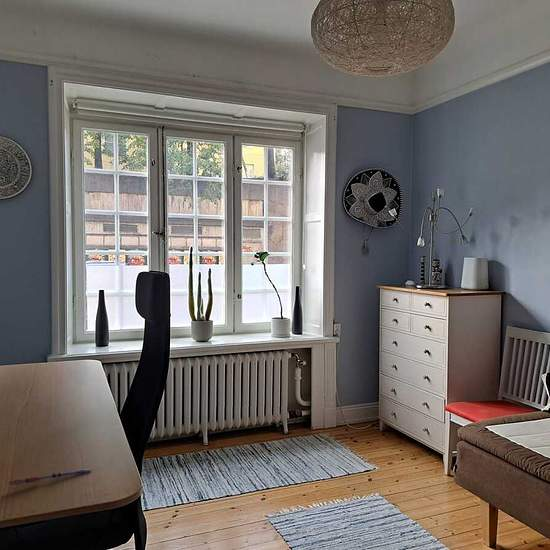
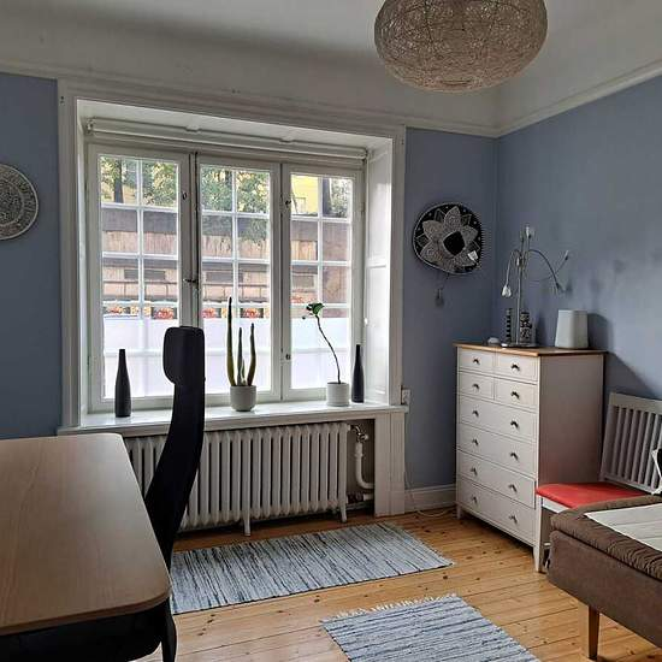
- pen [8,468,92,487]
